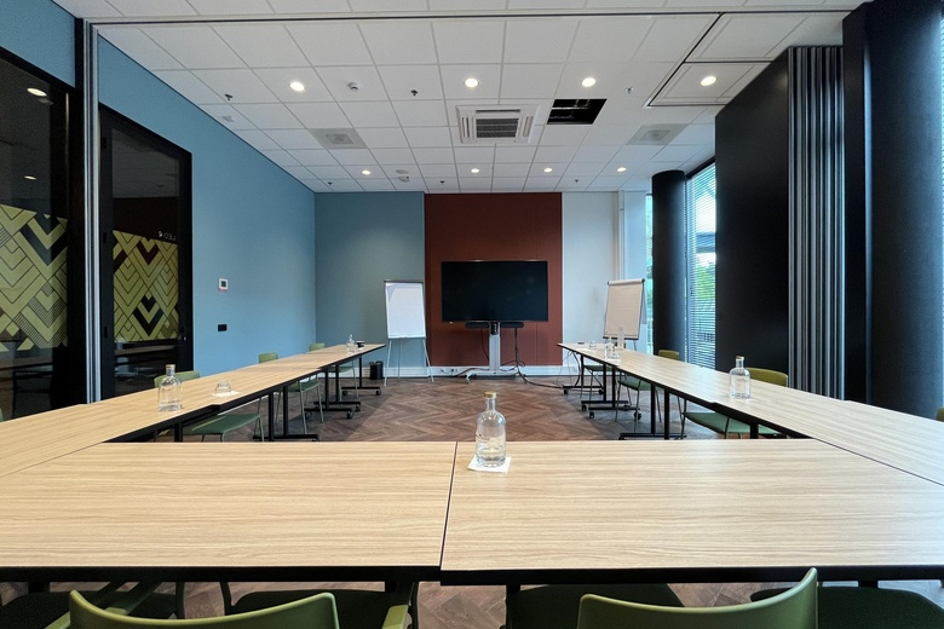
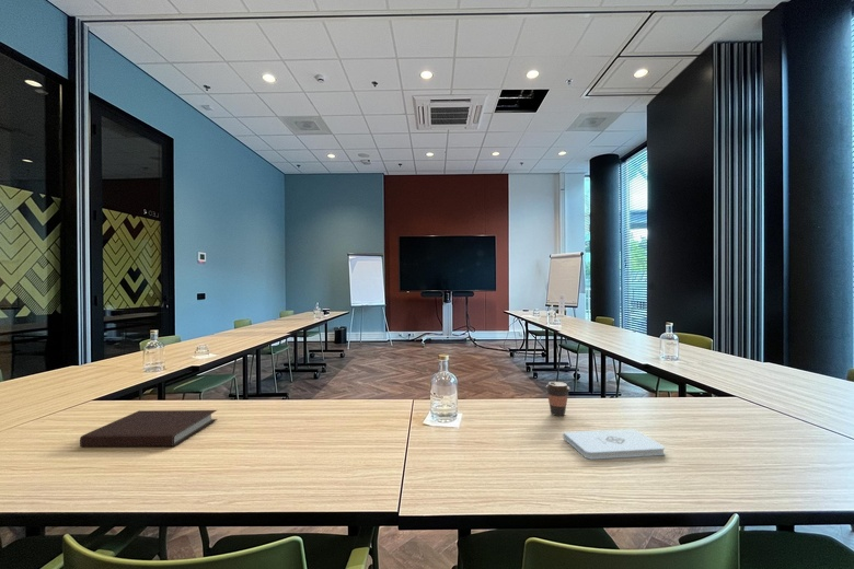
+ notepad [562,428,666,461]
+ coffee cup [544,381,572,417]
+ notebook [79,409,218,448]
